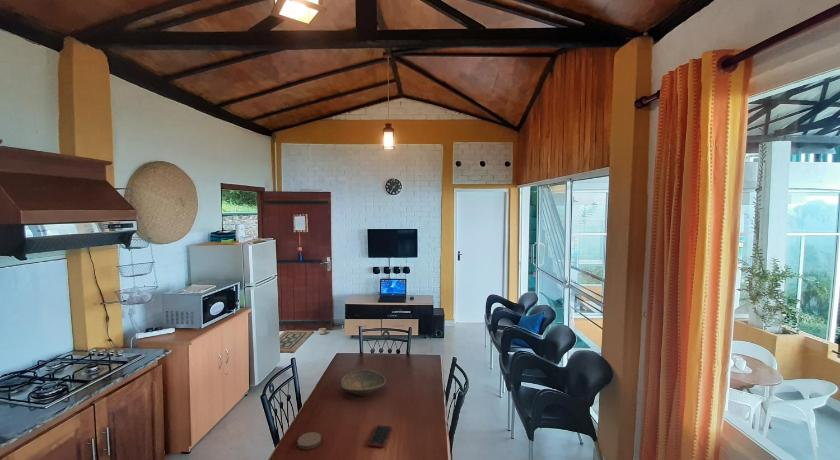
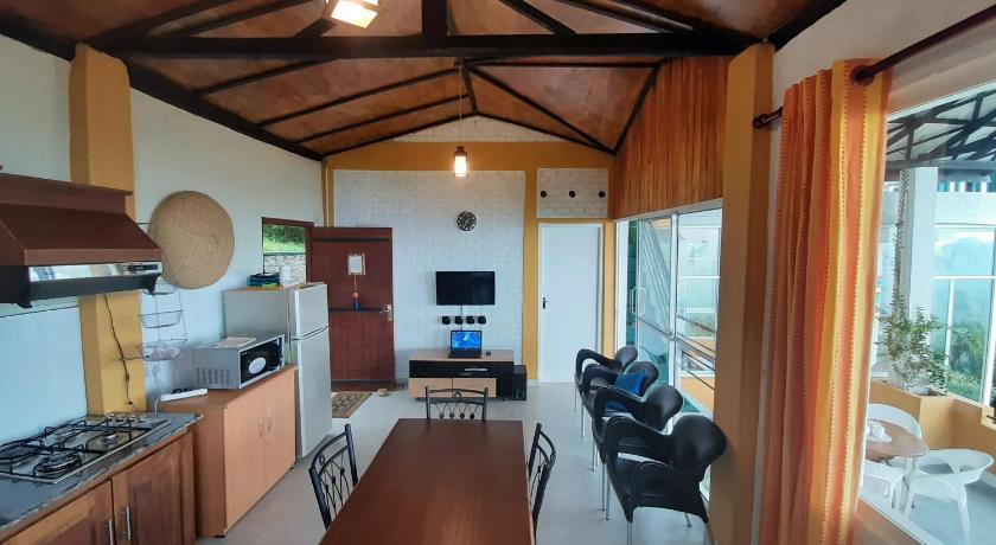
- coaster [297,431,322,450]
- cell phone [367,424,393,448]
- decorative bowl [340,369,387,397]
